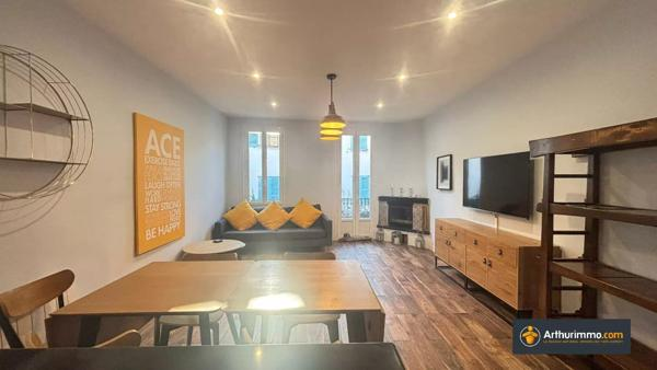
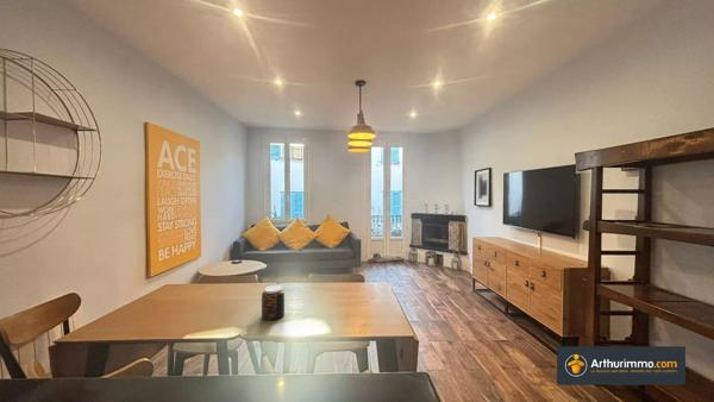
+ jar [261,284,286,321]
